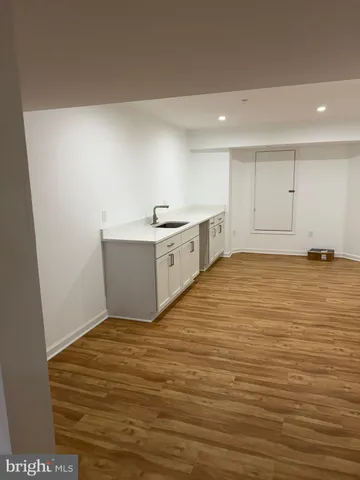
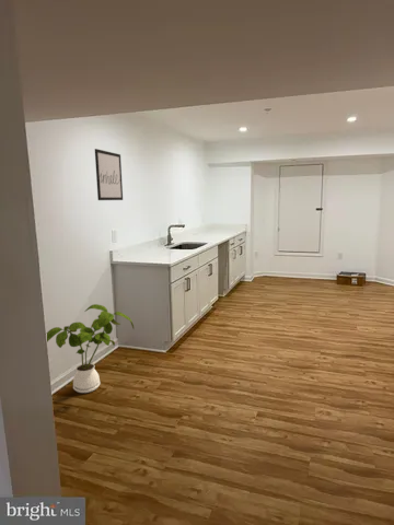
+ wall art [94,148,124,201]
+ house plant [46,303,135,394]
